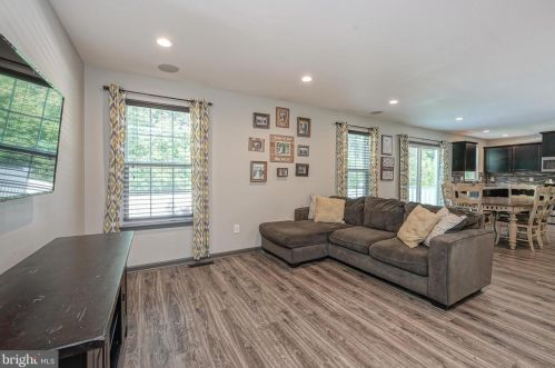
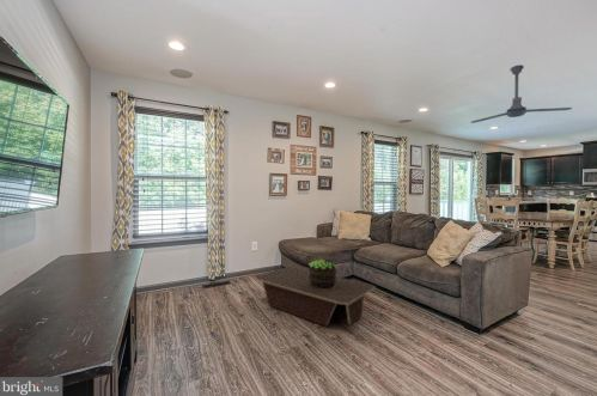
+ ceiling fan [469,63,573,124]
+ coffee table [254,266,377,327]
+ potted plant [307,258,337,290]
